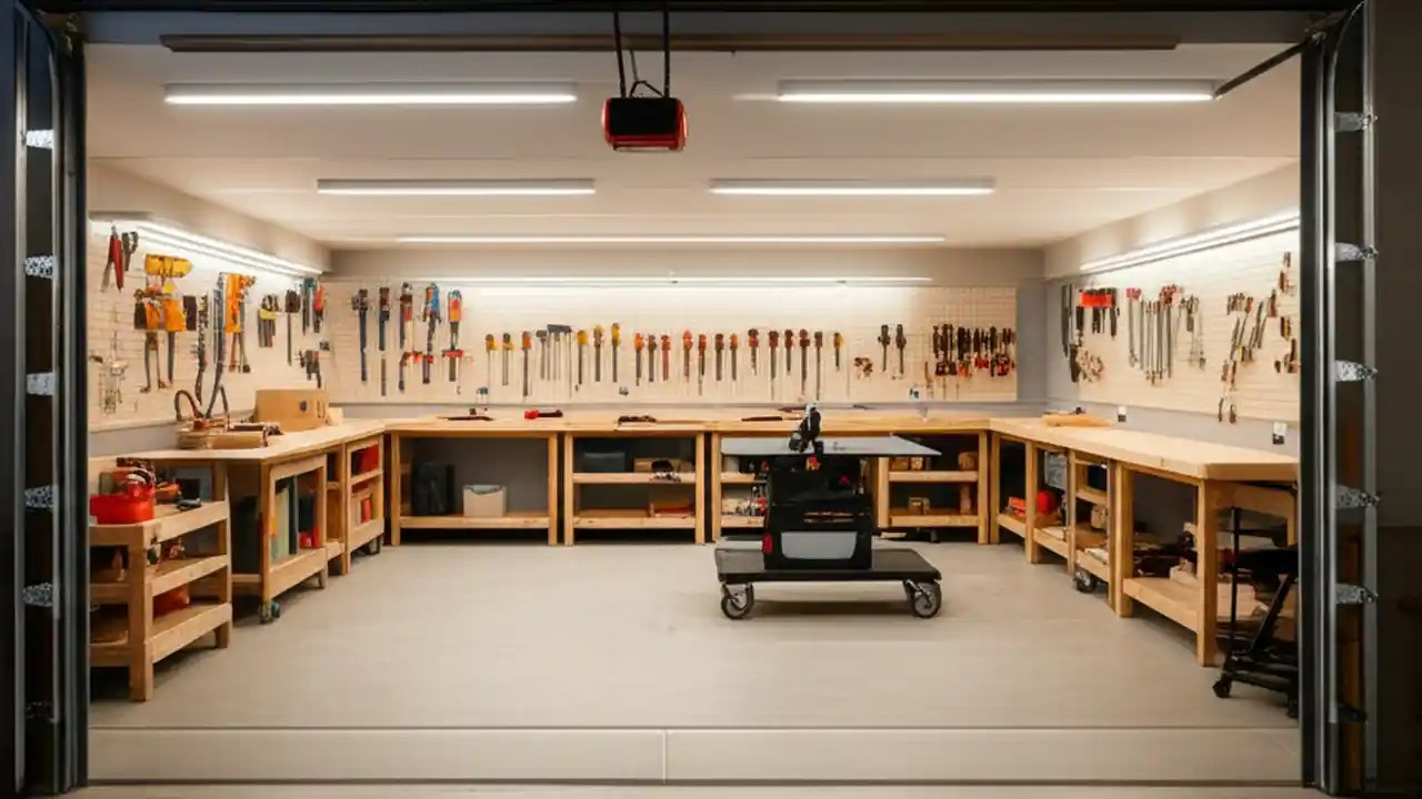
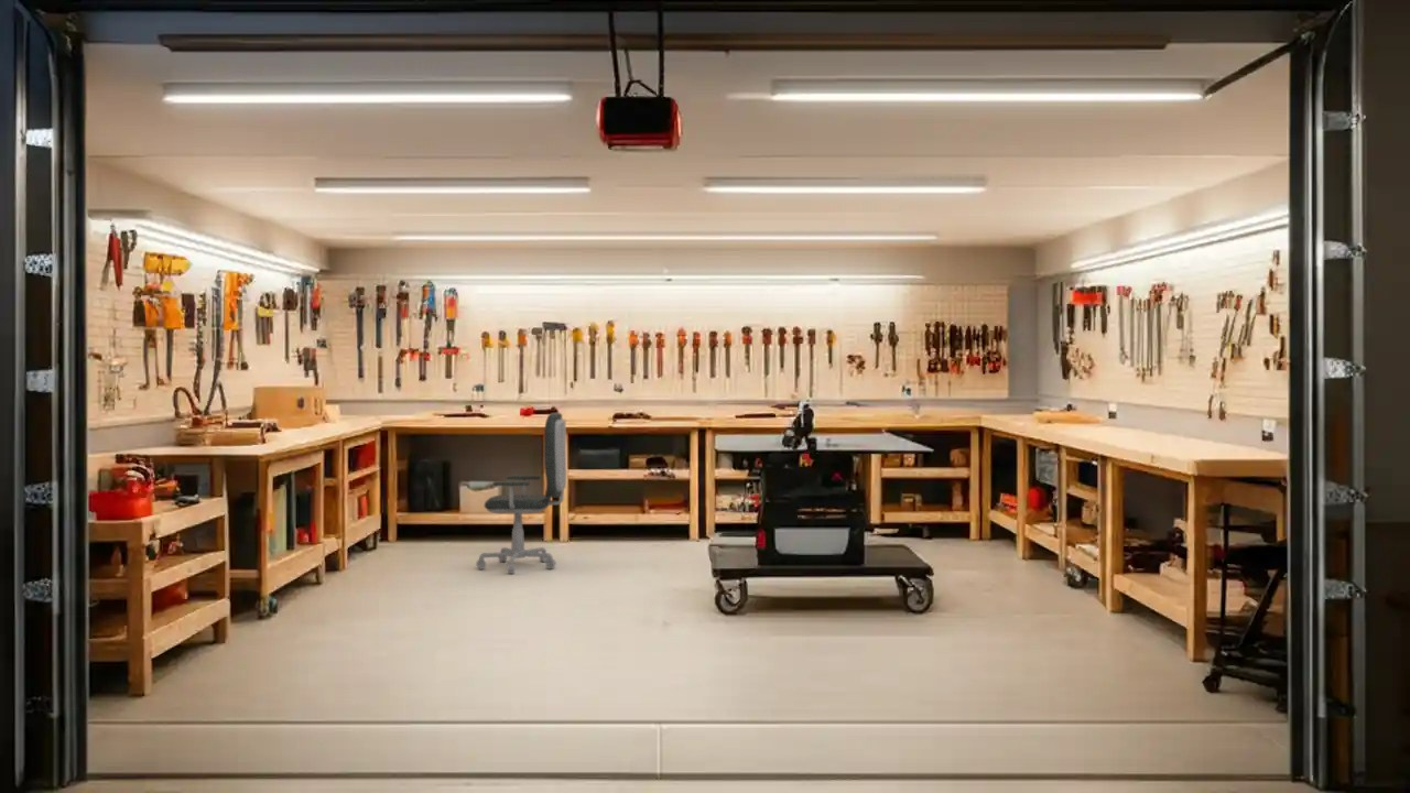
+ office chair [475,412,567,575]
